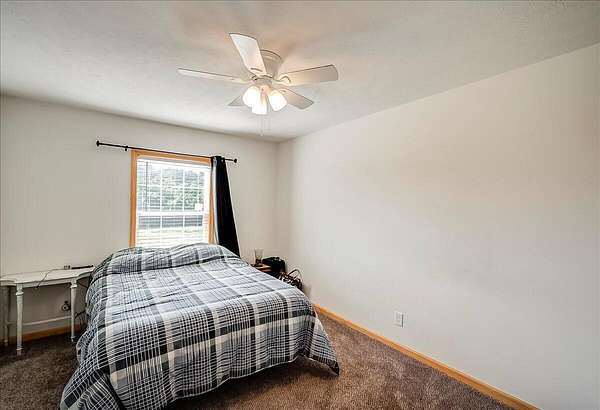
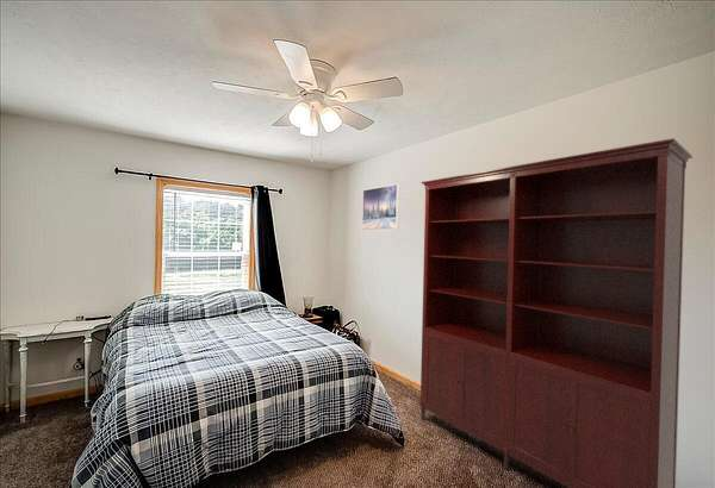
+ bookshelf [418,137,694,488]
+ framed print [361,183,400,231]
